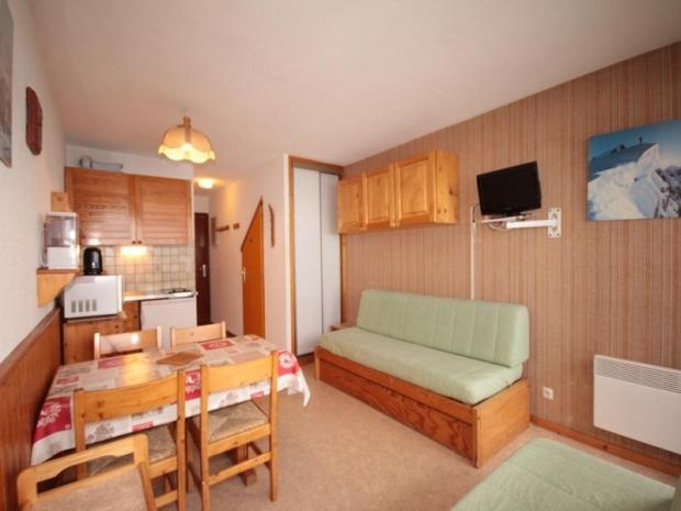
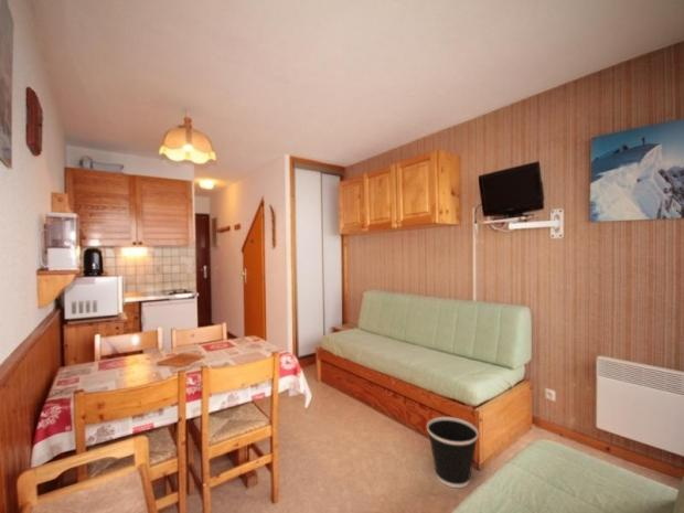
+ wastebasket [426,416,480,489]
